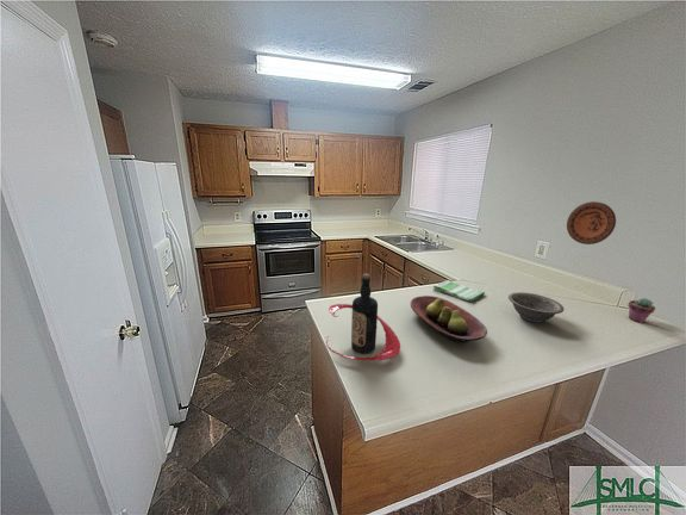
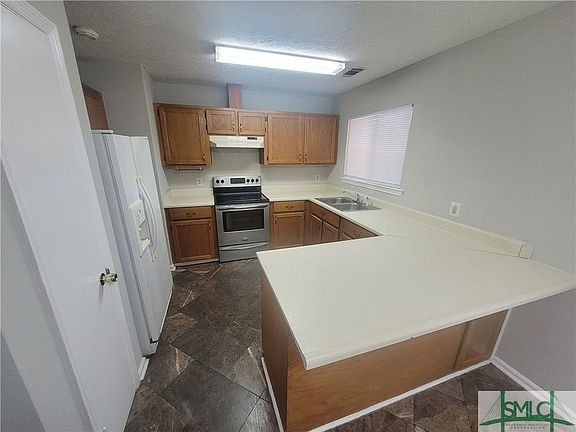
- decorative bowl [507,291,566,323]
- dish towel [432,279,486,303]
- fruit bowl [410,294,488,345]
- bottle [325,273,401,361]
- potted succulent [628,297,656,324]
- decorative plate [566,200,617,246]
